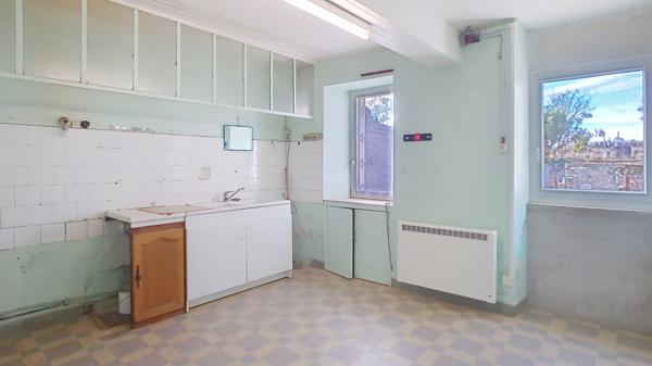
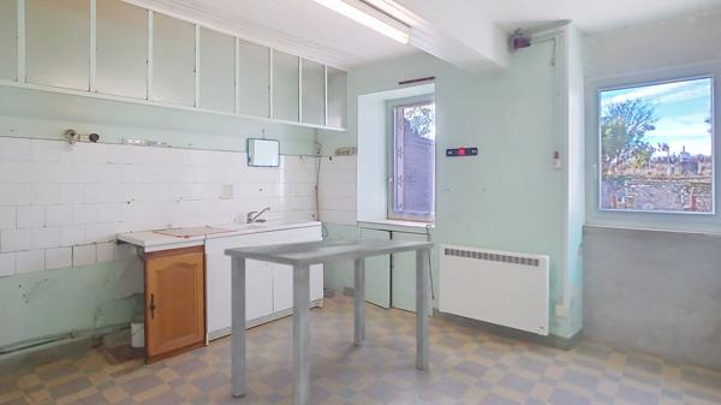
+ dining table [224,236,435,405]
